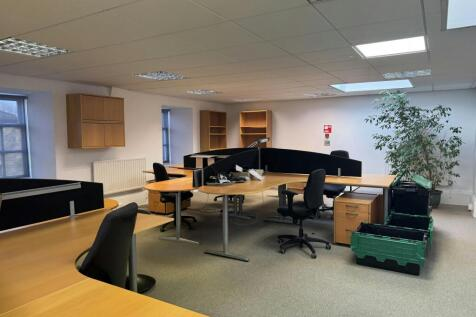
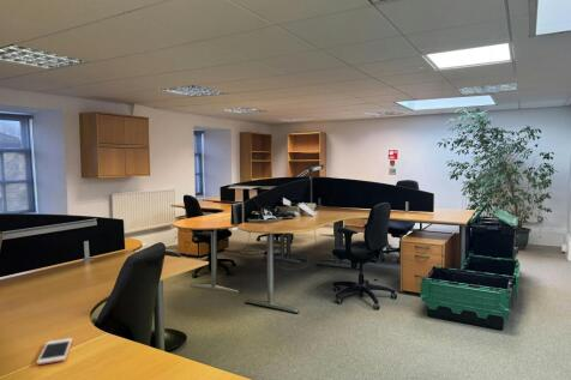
+ cell phone [36,337,73,366]
